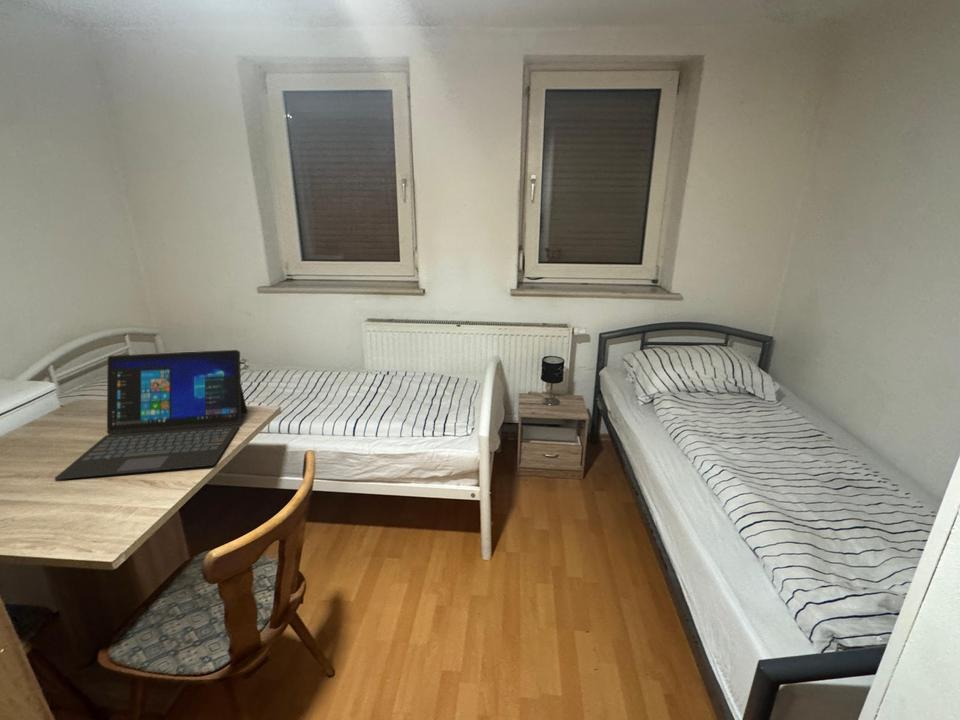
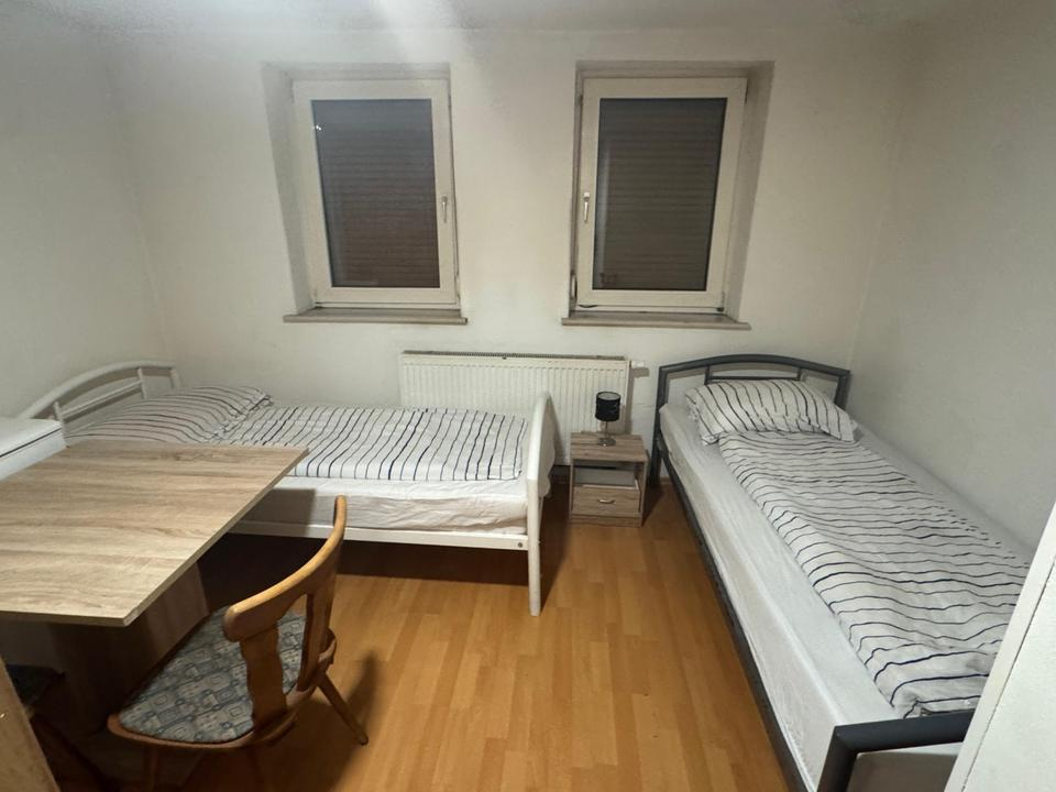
- laptop [54,349,249,481]
